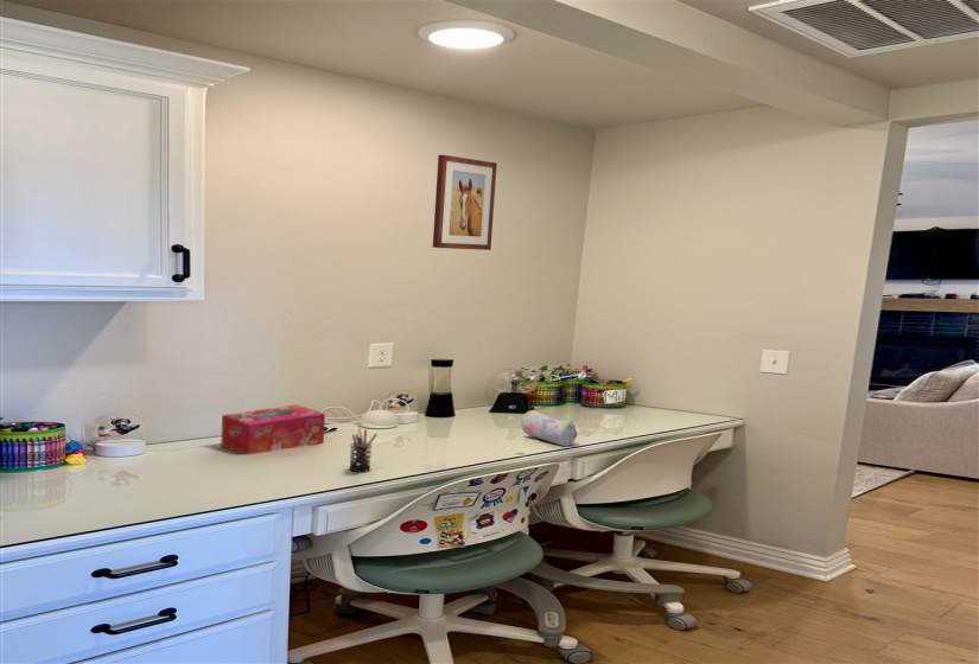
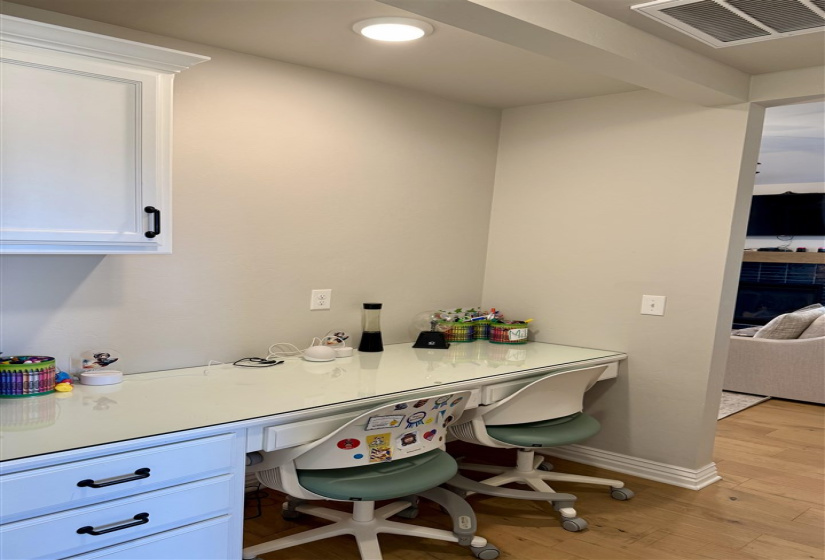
- pen holder [348,427,379,473]
- wall art [432,154,498,251]
- tissue box [220,403,326,455]
- pencil case [520,409,578,447]
